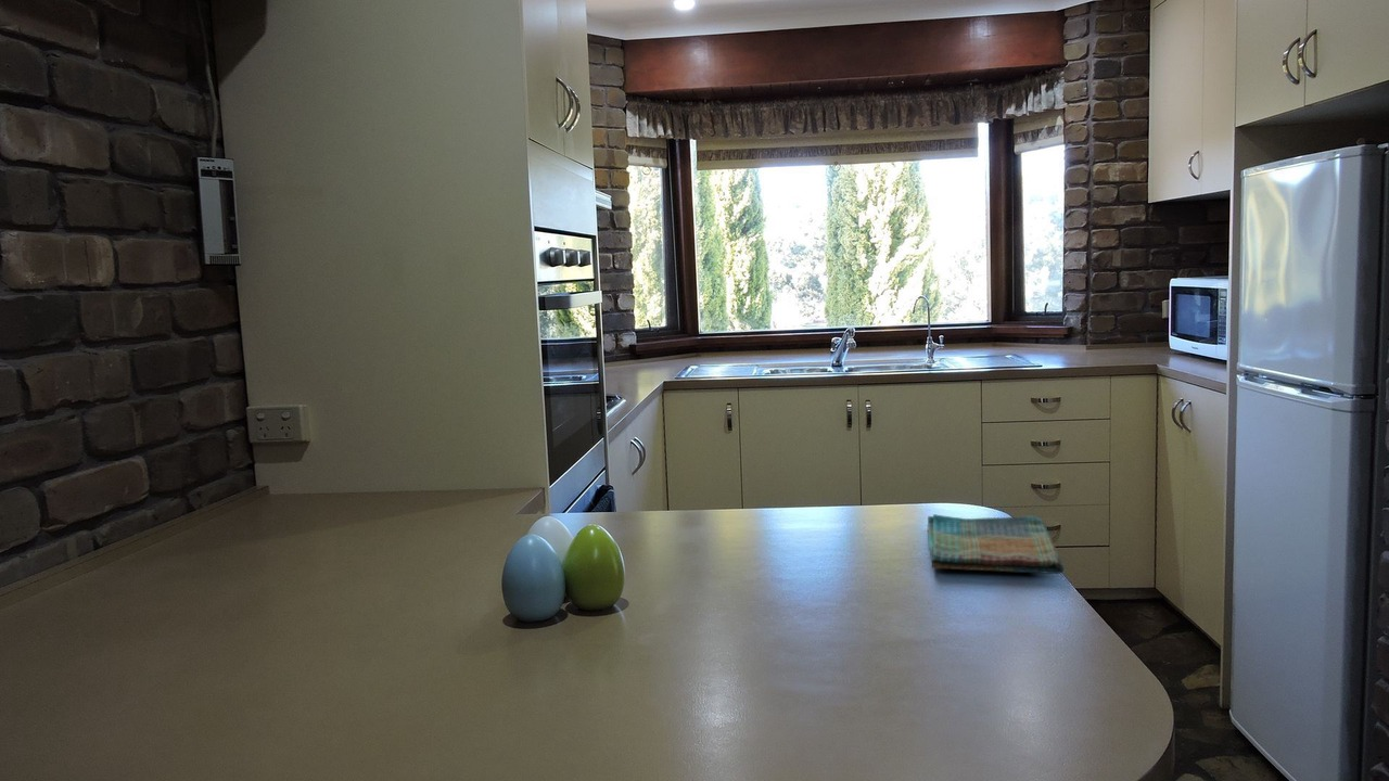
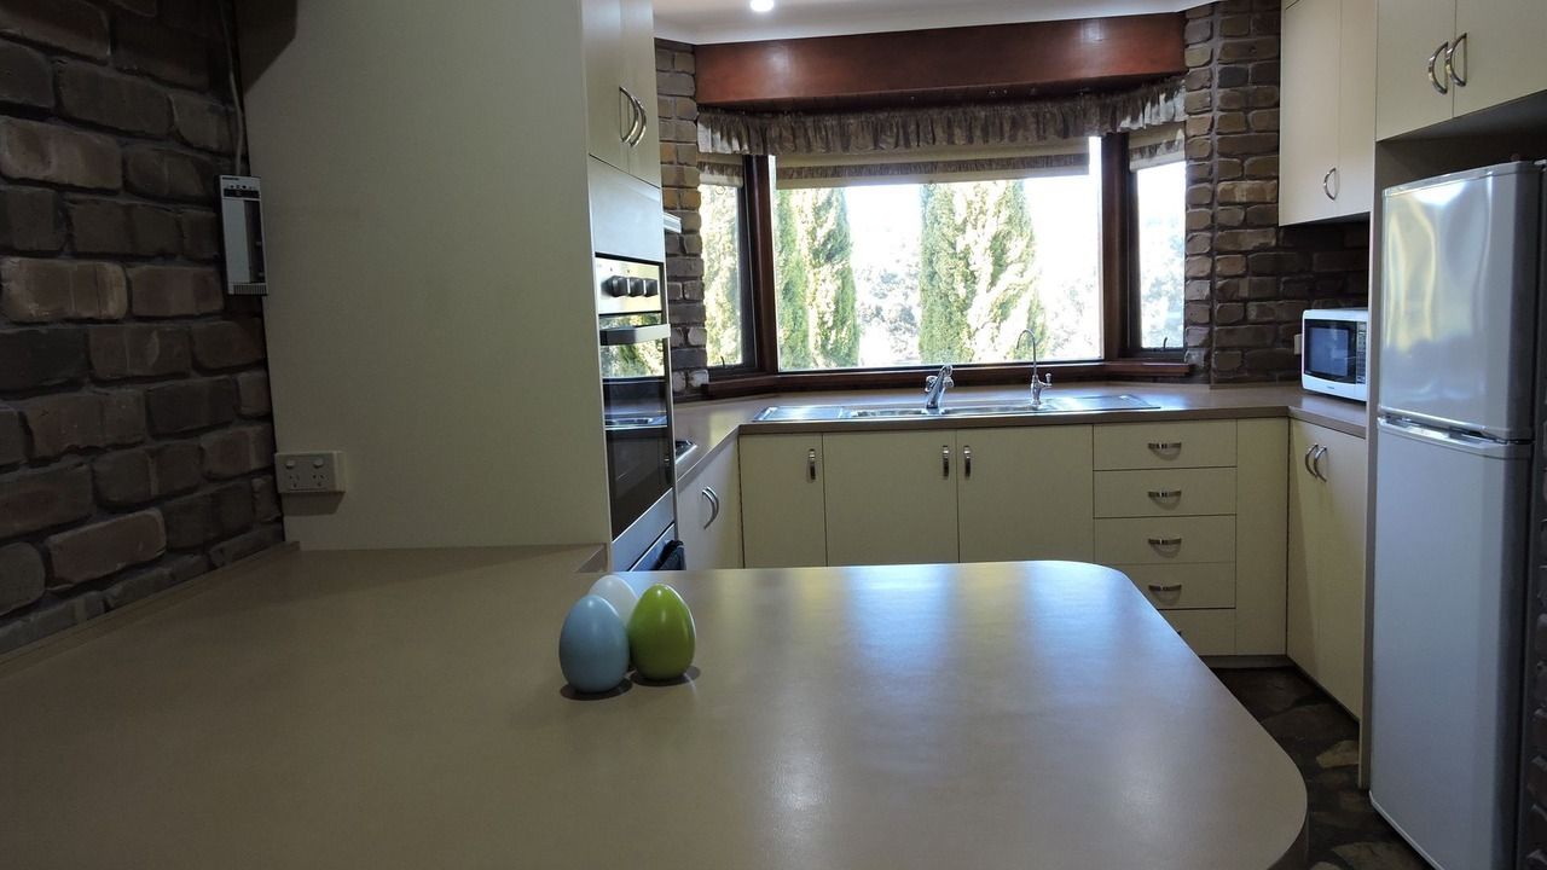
- dish towel [926,513,1065,575]
